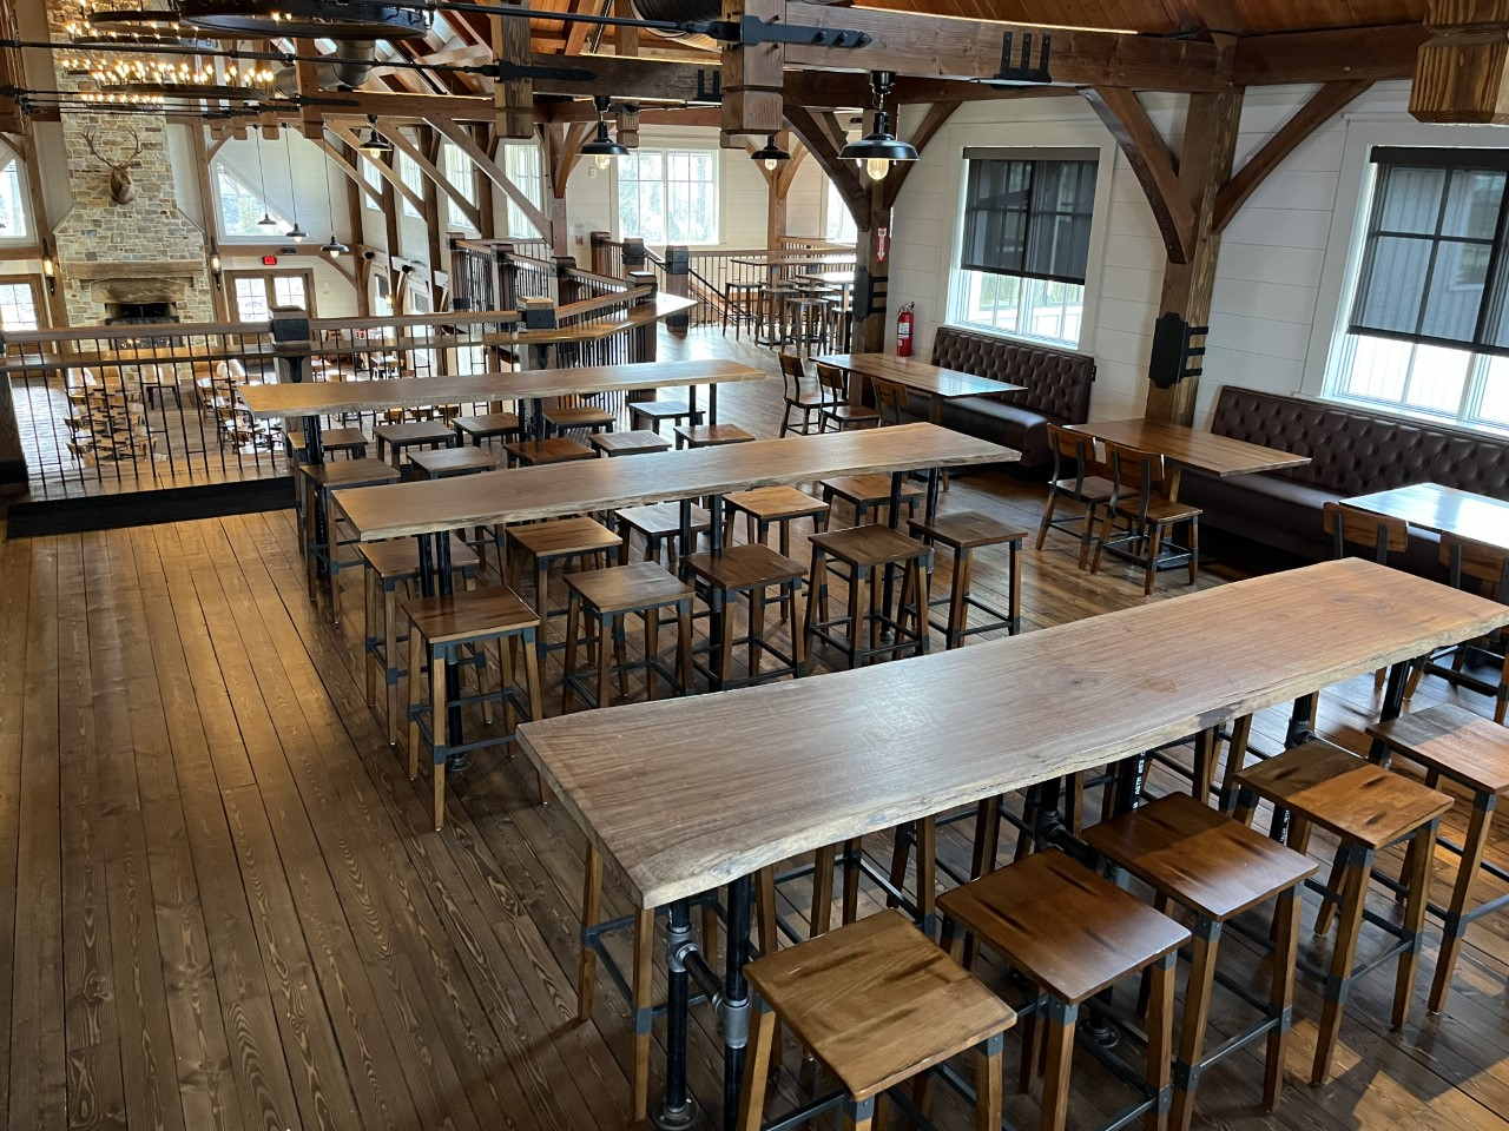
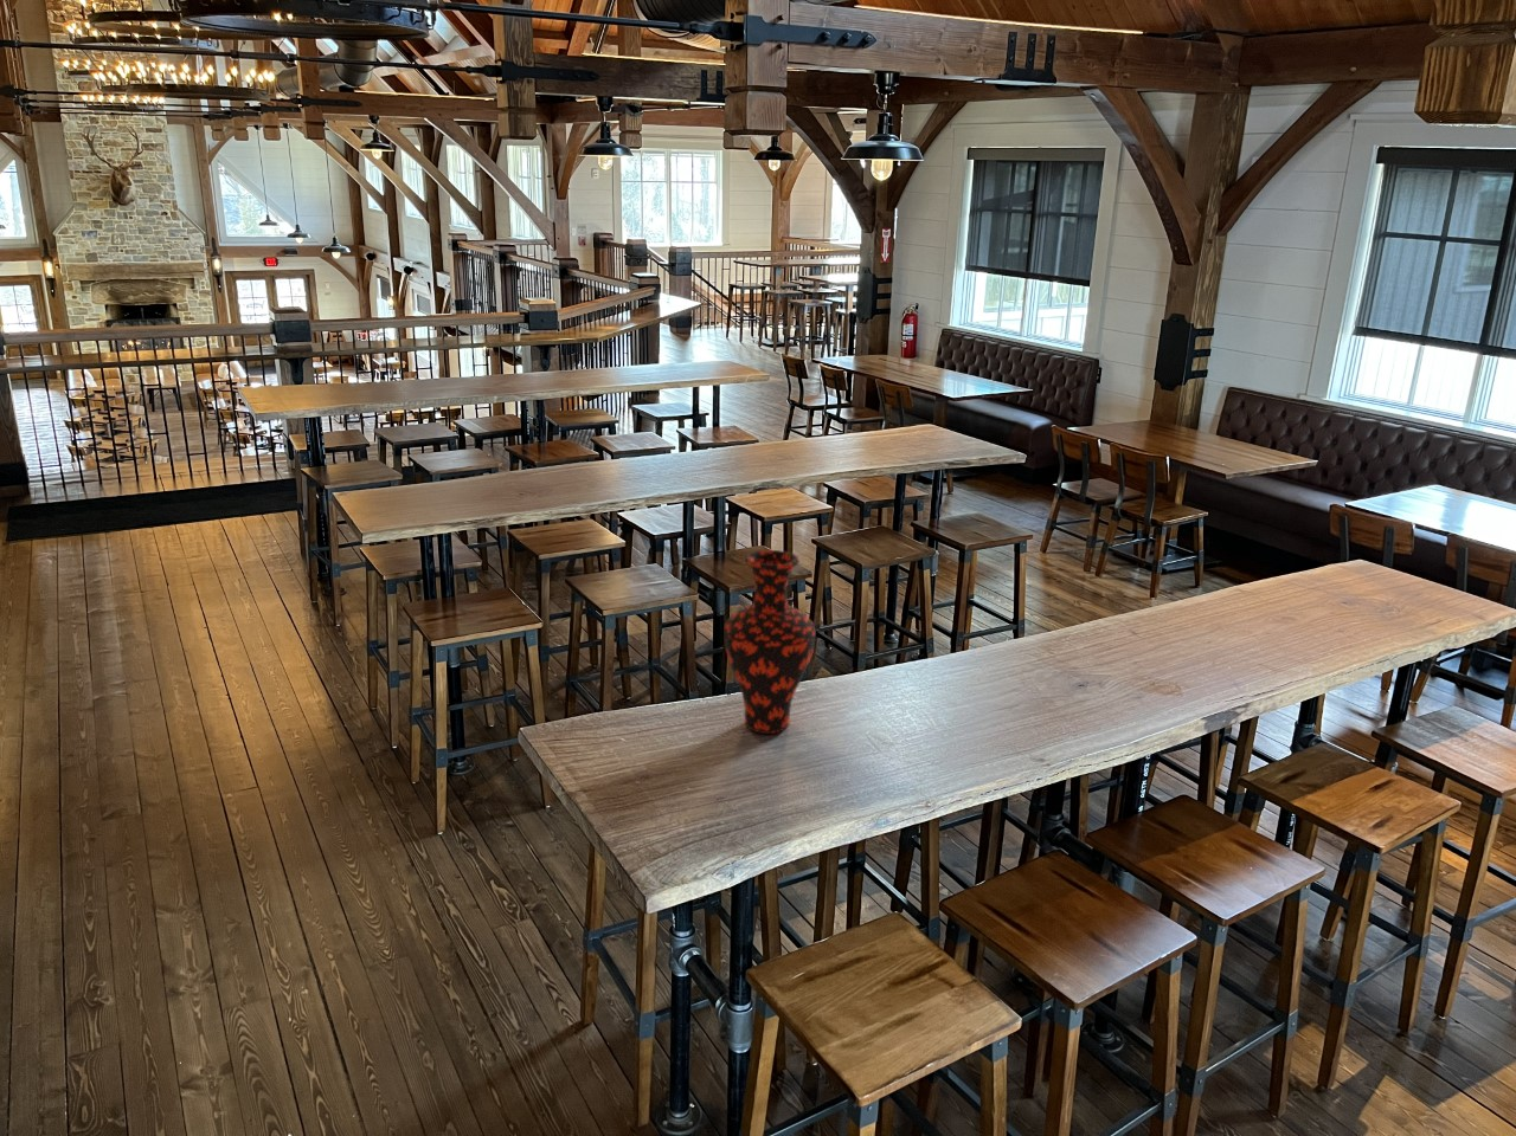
+ vase [722,549,818,735]
